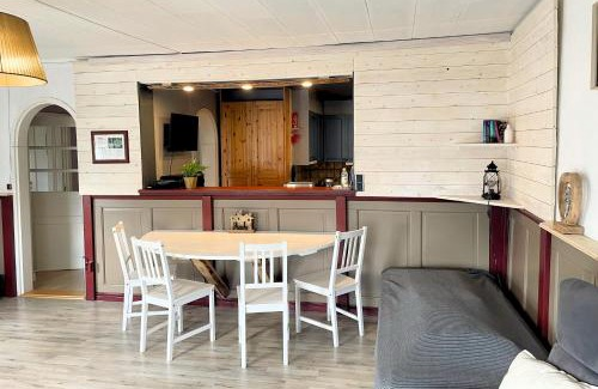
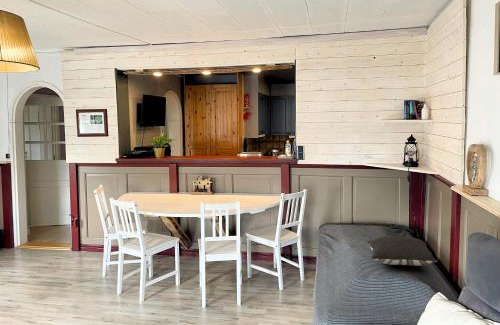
+ pillow [366,235,439,267]
